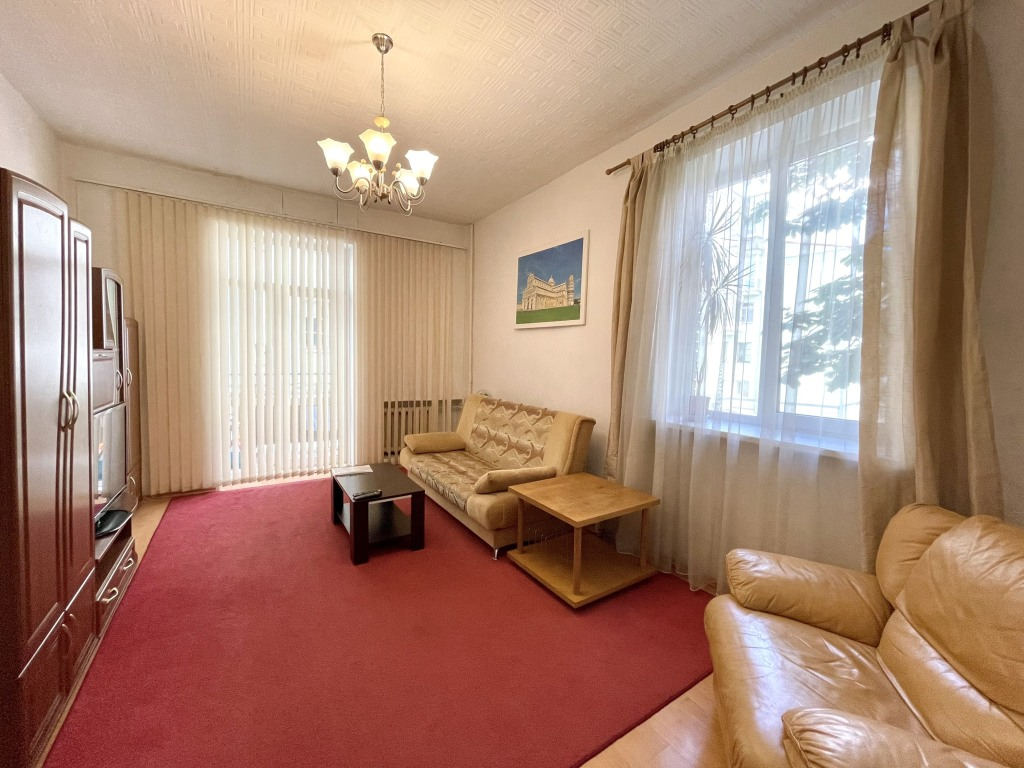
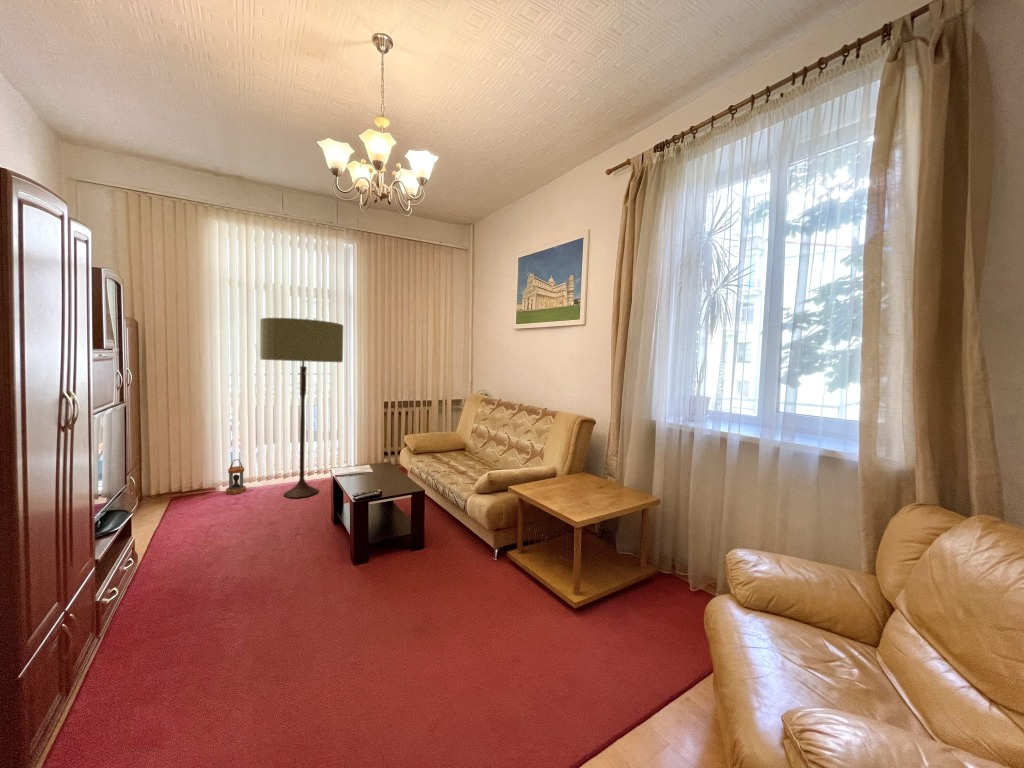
+ floor lamp [259,317,344,498]
+ lantern [225,458,247,495]
